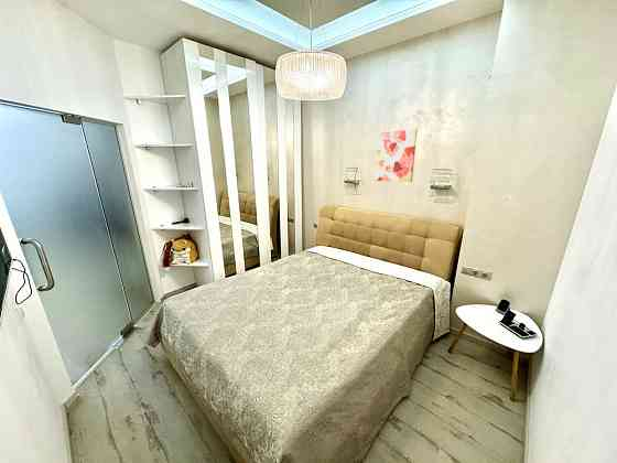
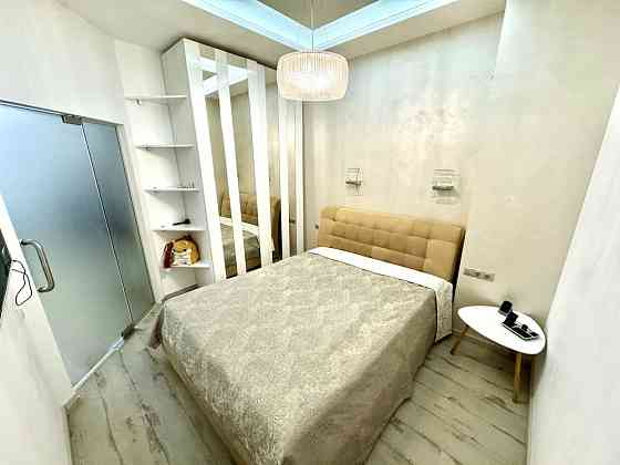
- wall art [374,128,418,183]
